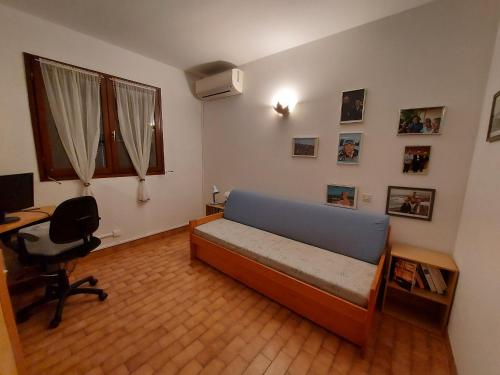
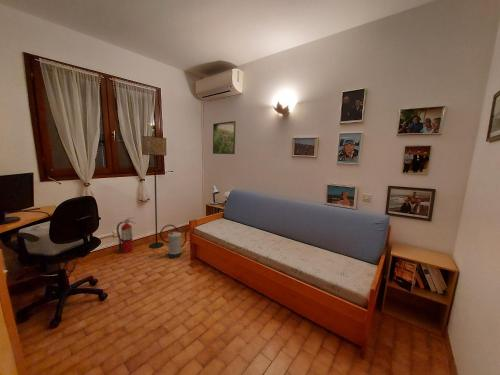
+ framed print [212,120,237,155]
+ floor lamp [141,135,168,249]
+ watering can [159,224,190,260]
+ fire extinguisher [116,216,136,254]
